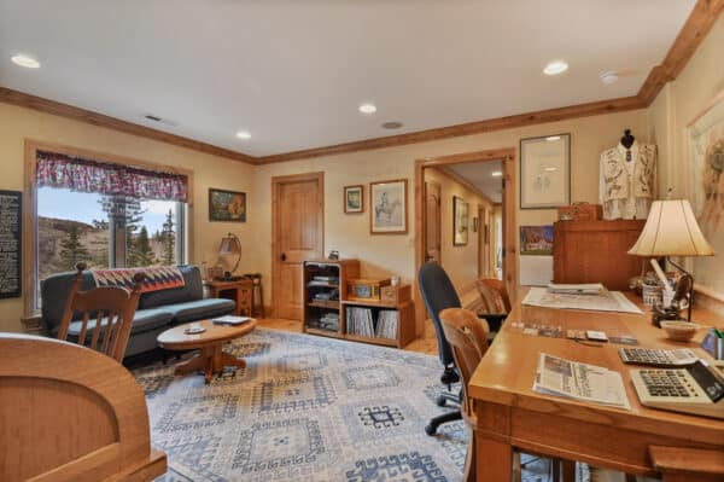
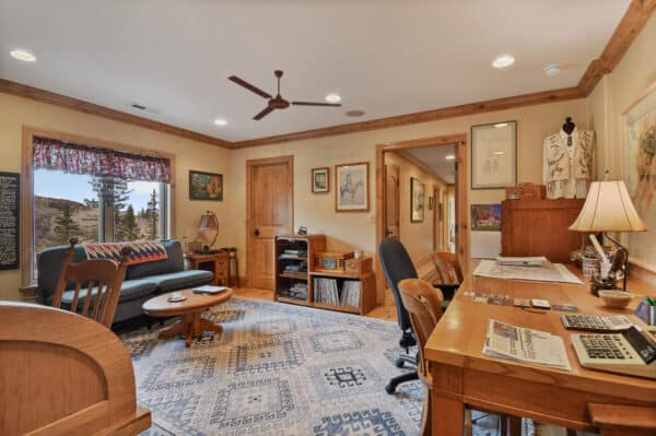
+ ceiling fan [226,69,343,121]
